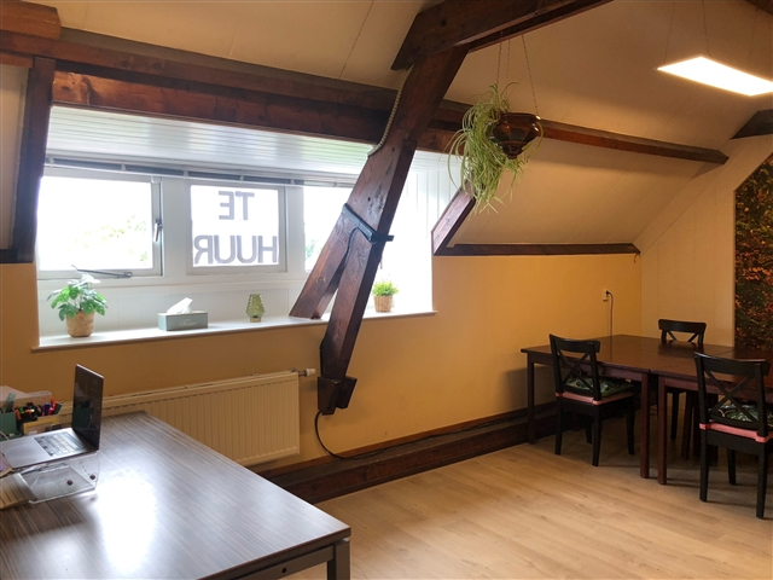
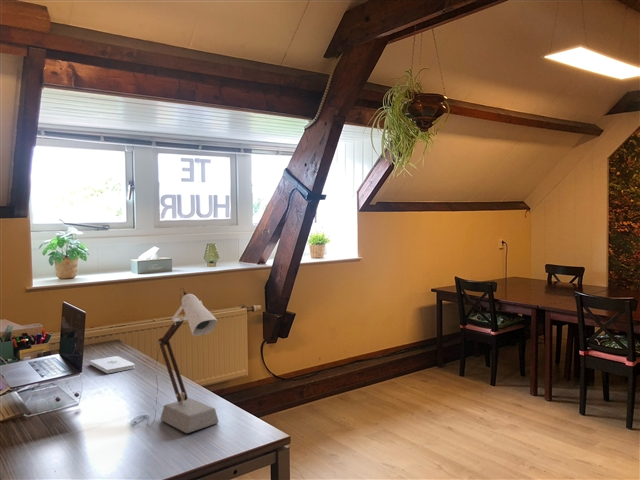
+ notepad [89,355,136,374]
+ desk lamp [130,287,220,434]
